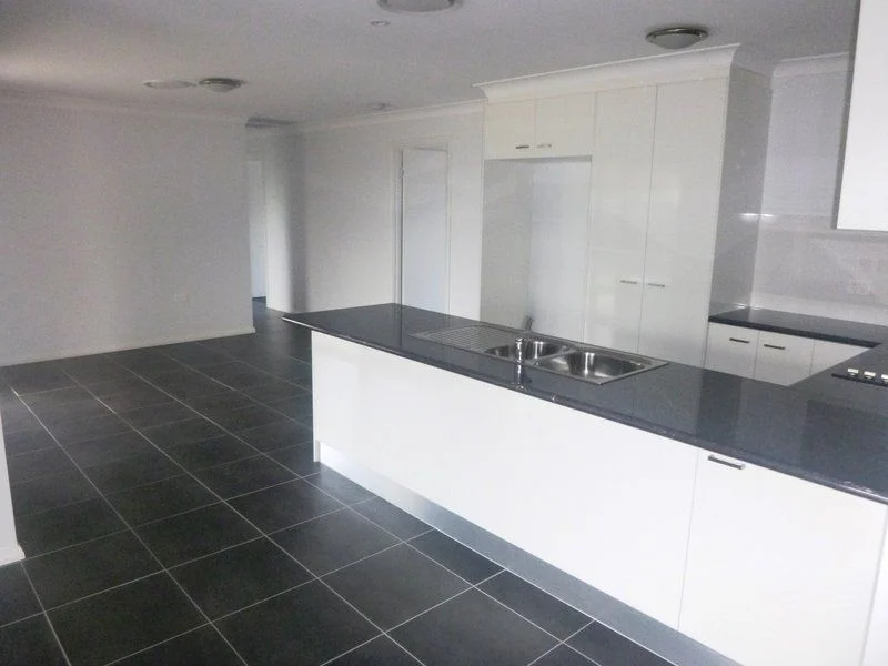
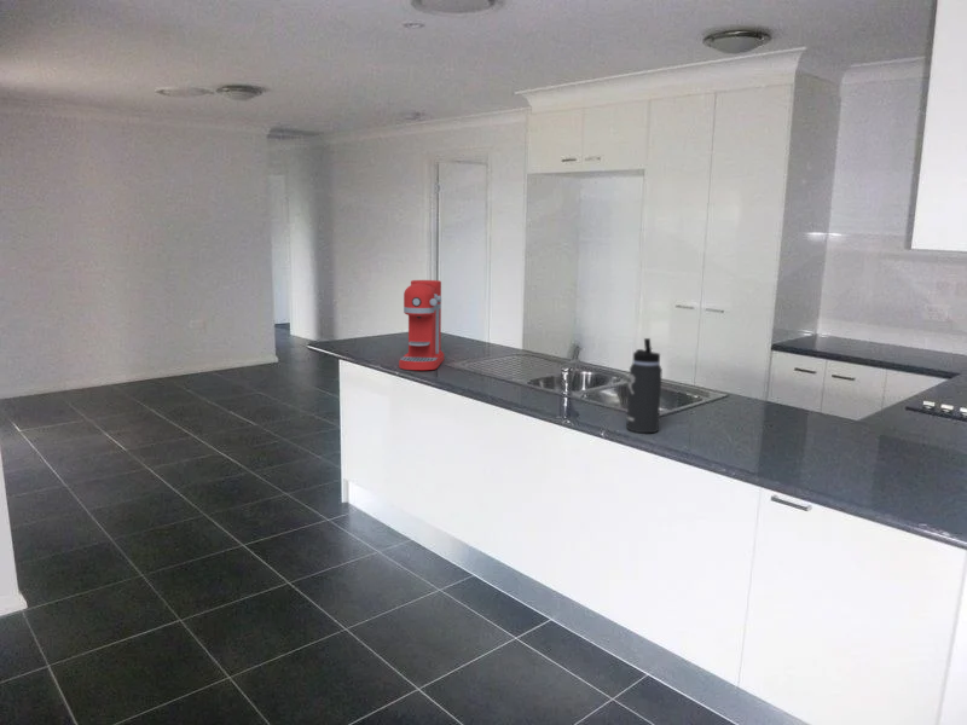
+ thermos bottle [625,337,664,434]
+ coffee maker [398,279,445,371]
